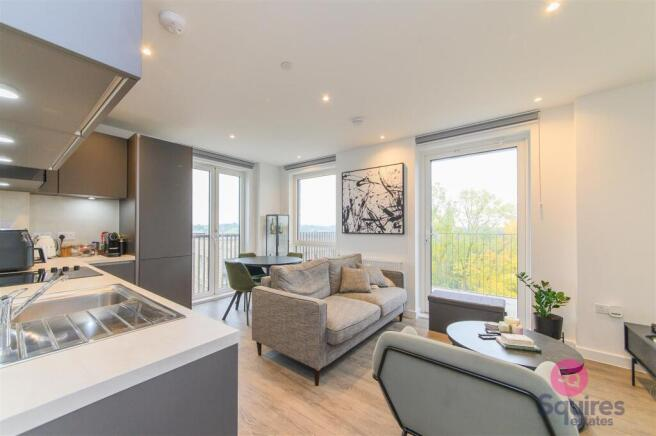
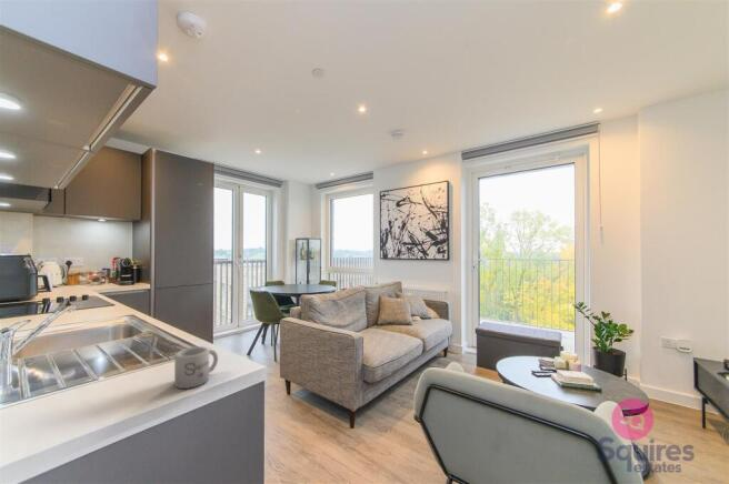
+ mug [173,345,219,390]
